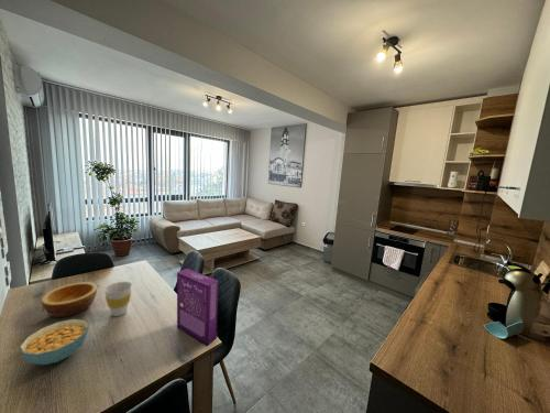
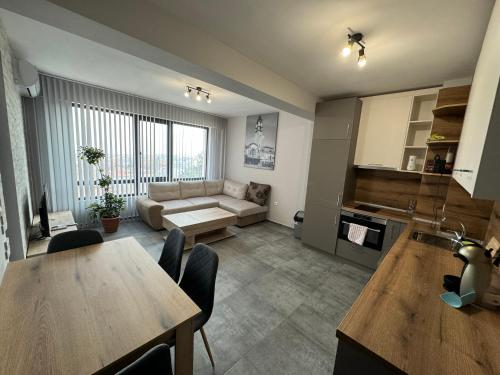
- cereal box [176,268,219,347]
- cup [103,281,133,317]
- bowl [40,281,98,318]
- cereal bowl [19,318,90,366]
